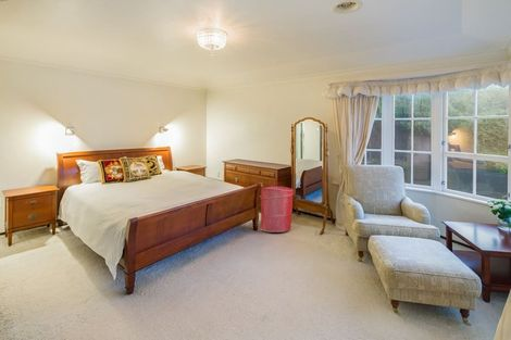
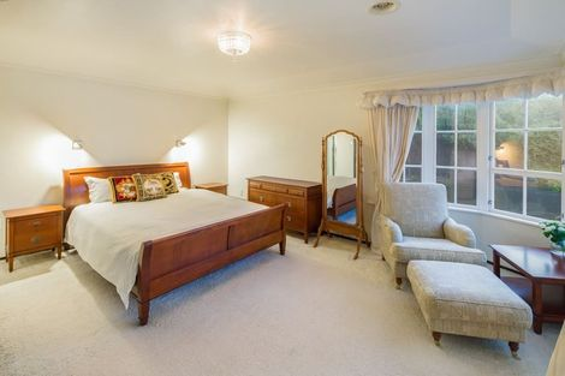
- laundry hamper [259,185,295,234]
